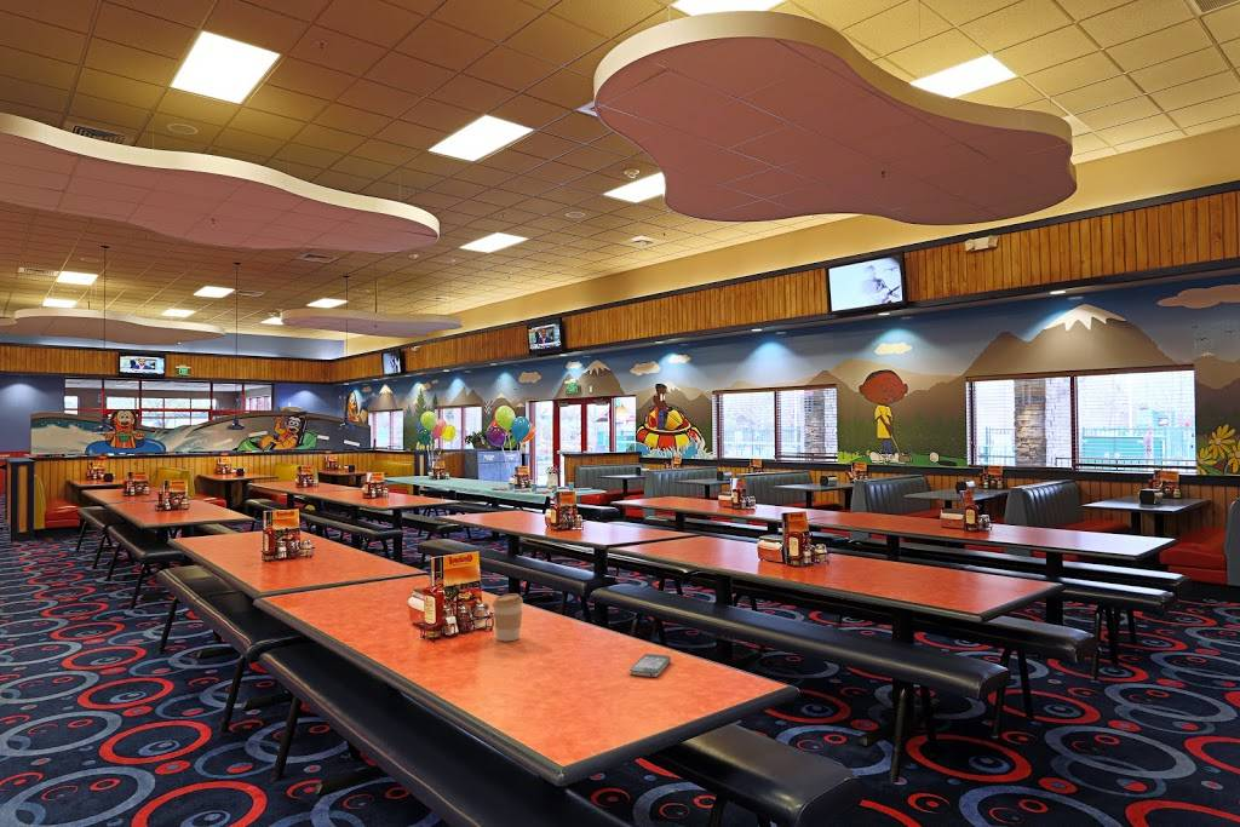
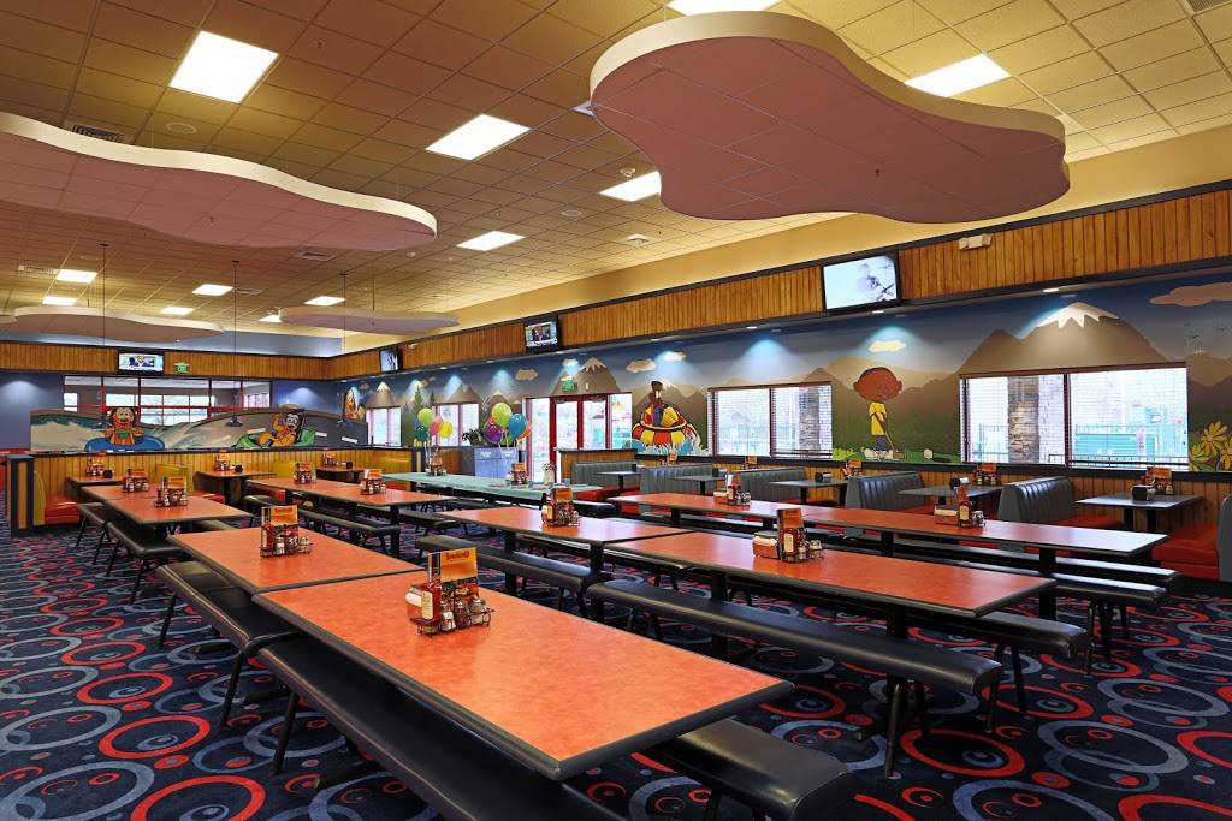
- smartphone [628,653,672,678]
- coffee cup [492,592,524,642]
